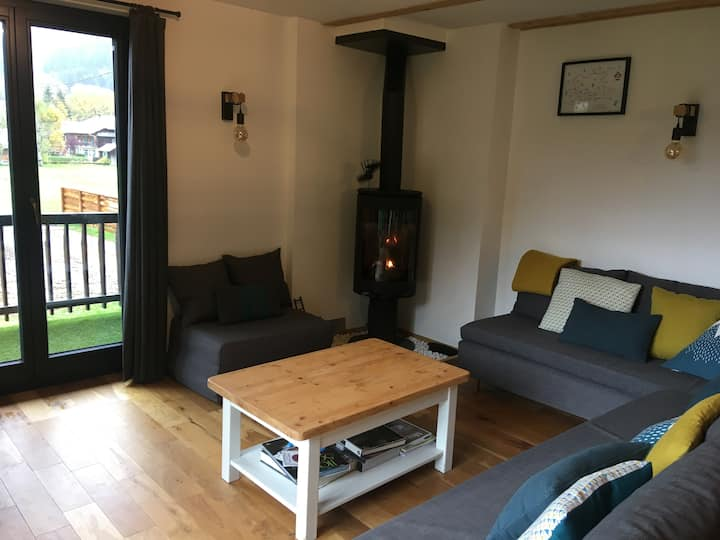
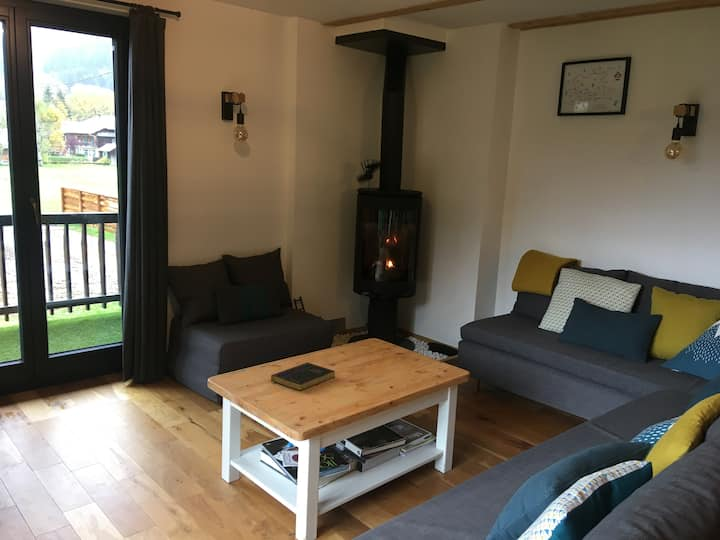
+ book [270,362,336,392]
